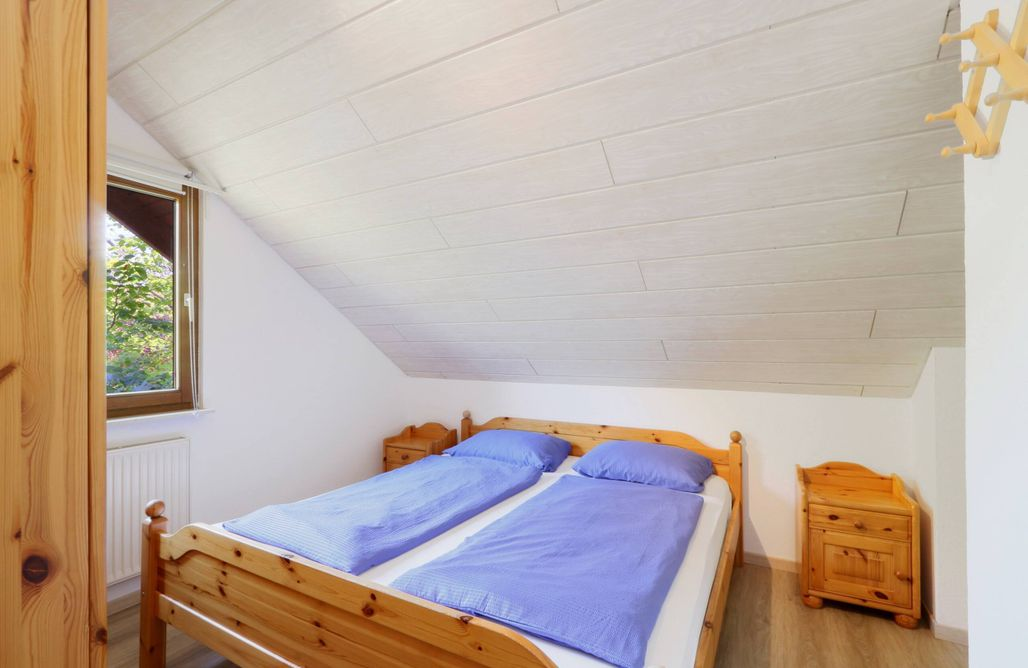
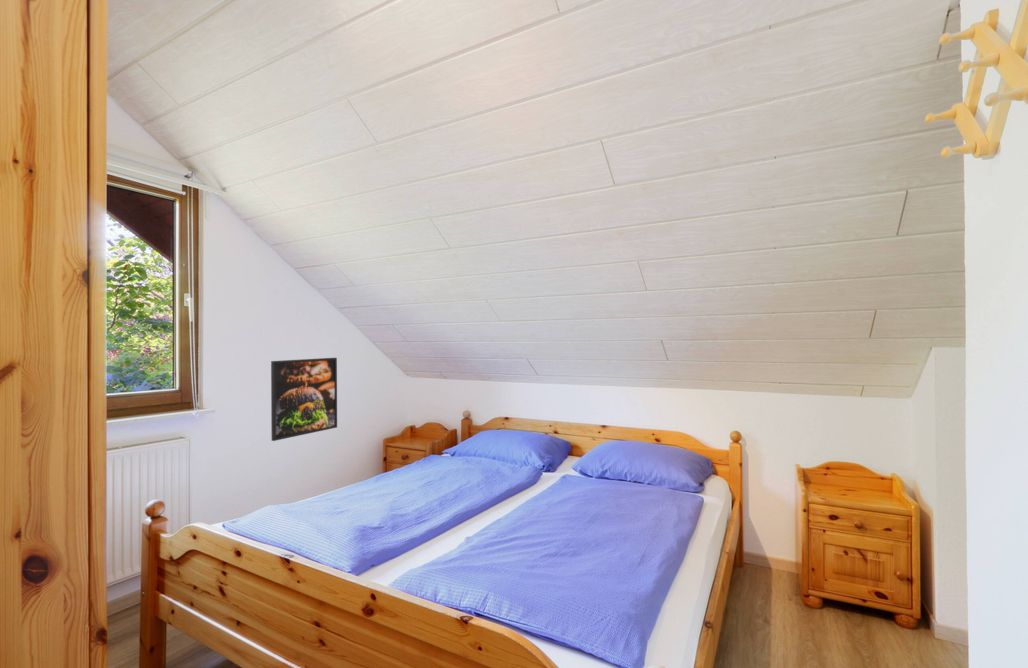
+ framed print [270,357,338,442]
